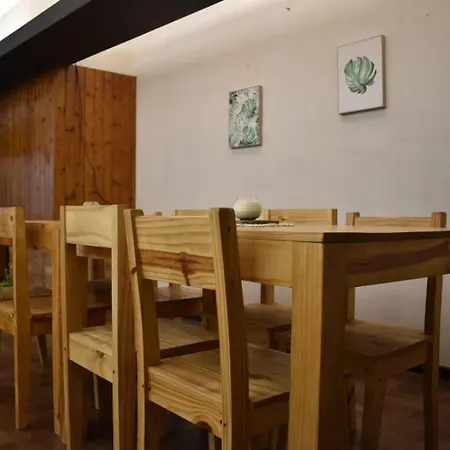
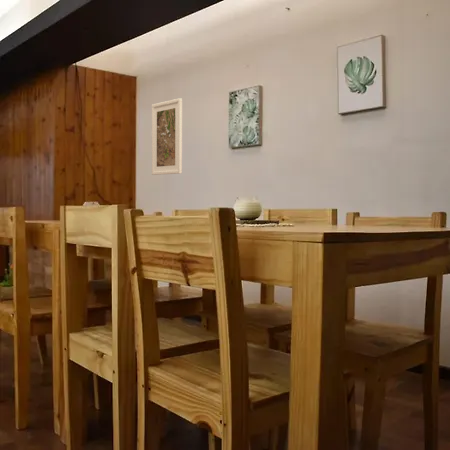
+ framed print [151,97,183,176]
